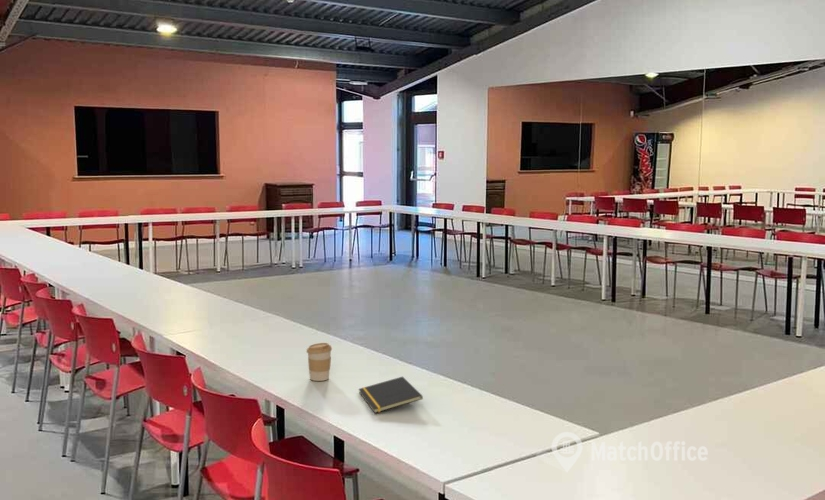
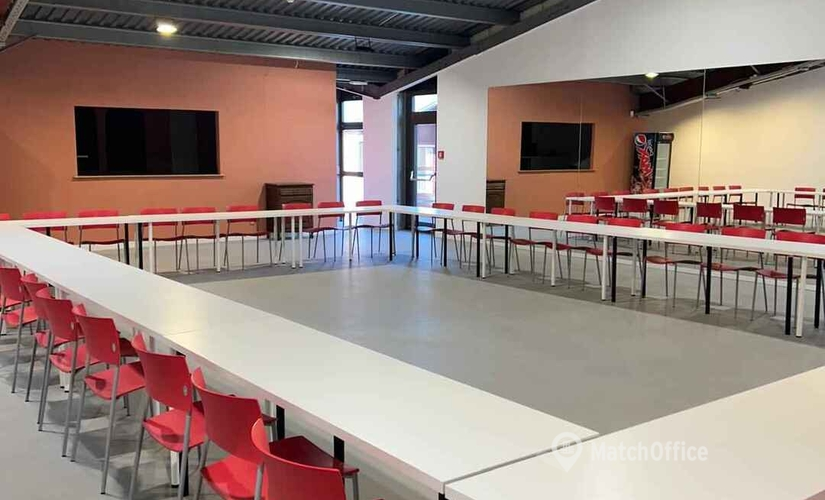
- coffee cup [306,342,333,382]
- notepad [358,376,424,414]
